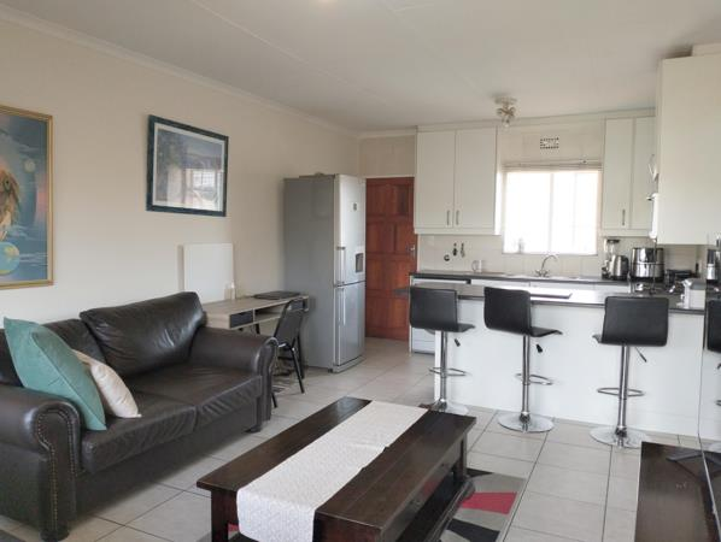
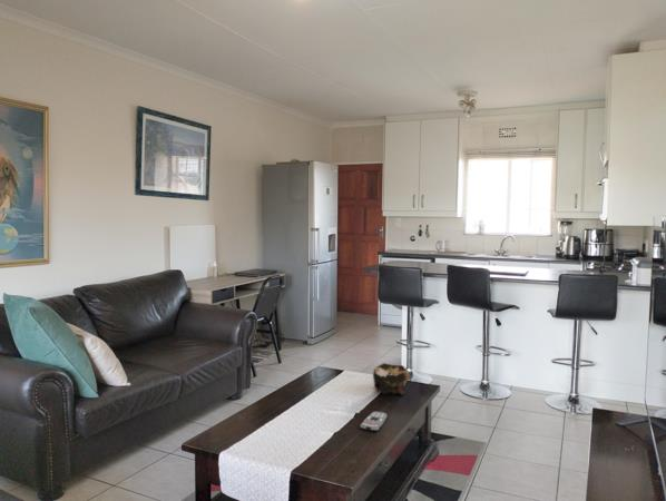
+ decorative bowl [372,362,410,396]
+ remote control [359,411,388,432]
